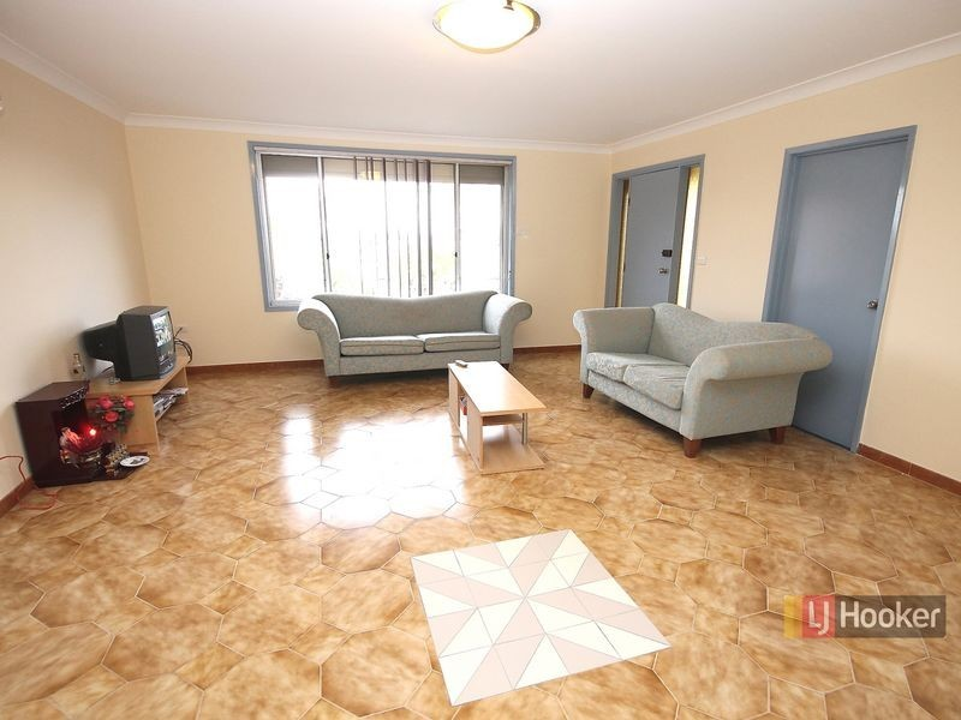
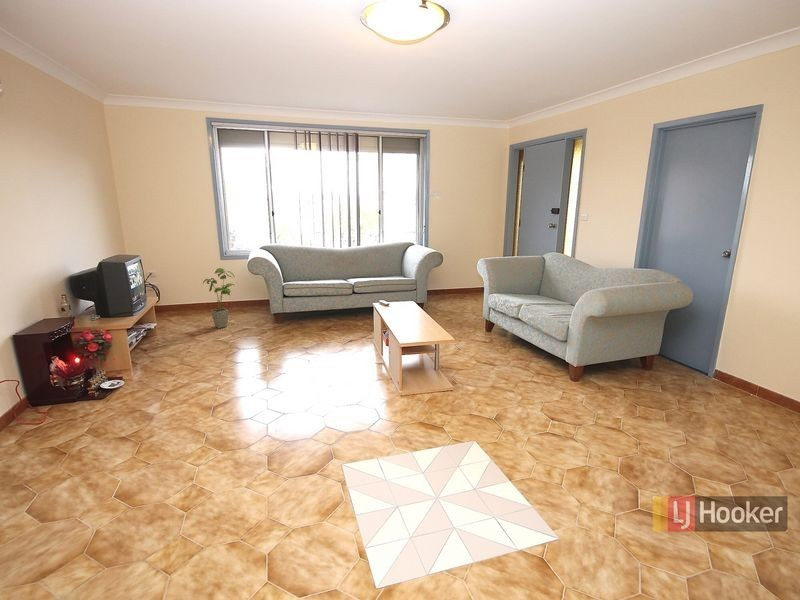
+ house plant [202,267,236,329]
